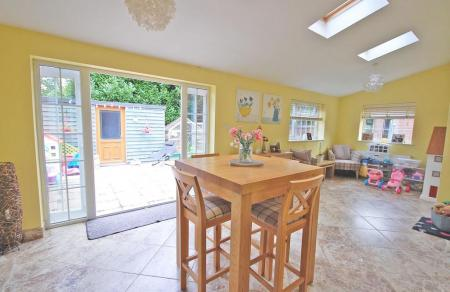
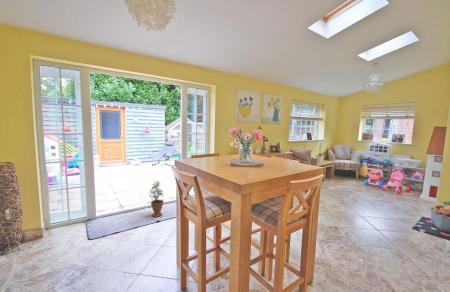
+ potted plant [147,180,165,218]
